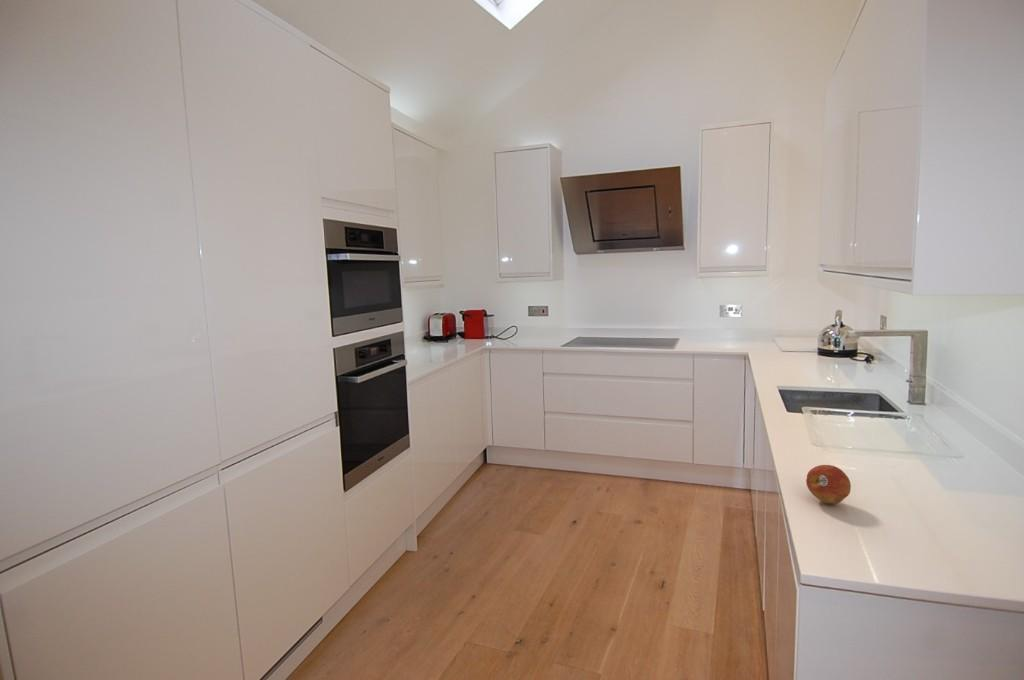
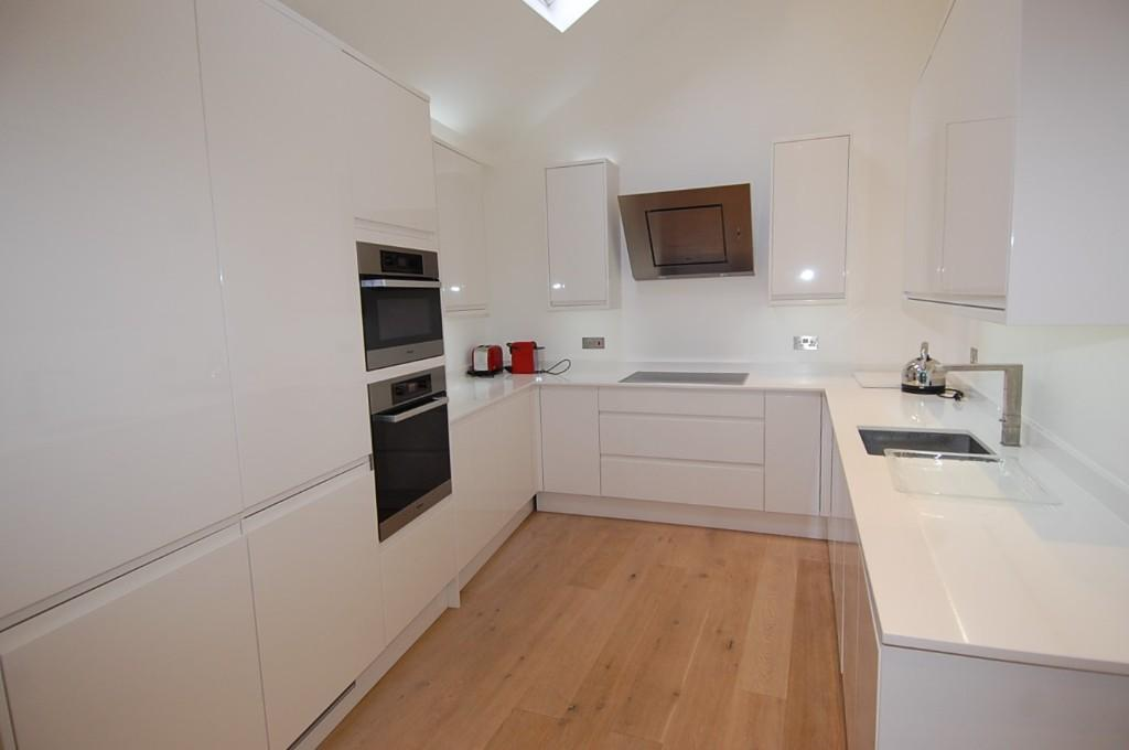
- fruit [805,464,852,505]
